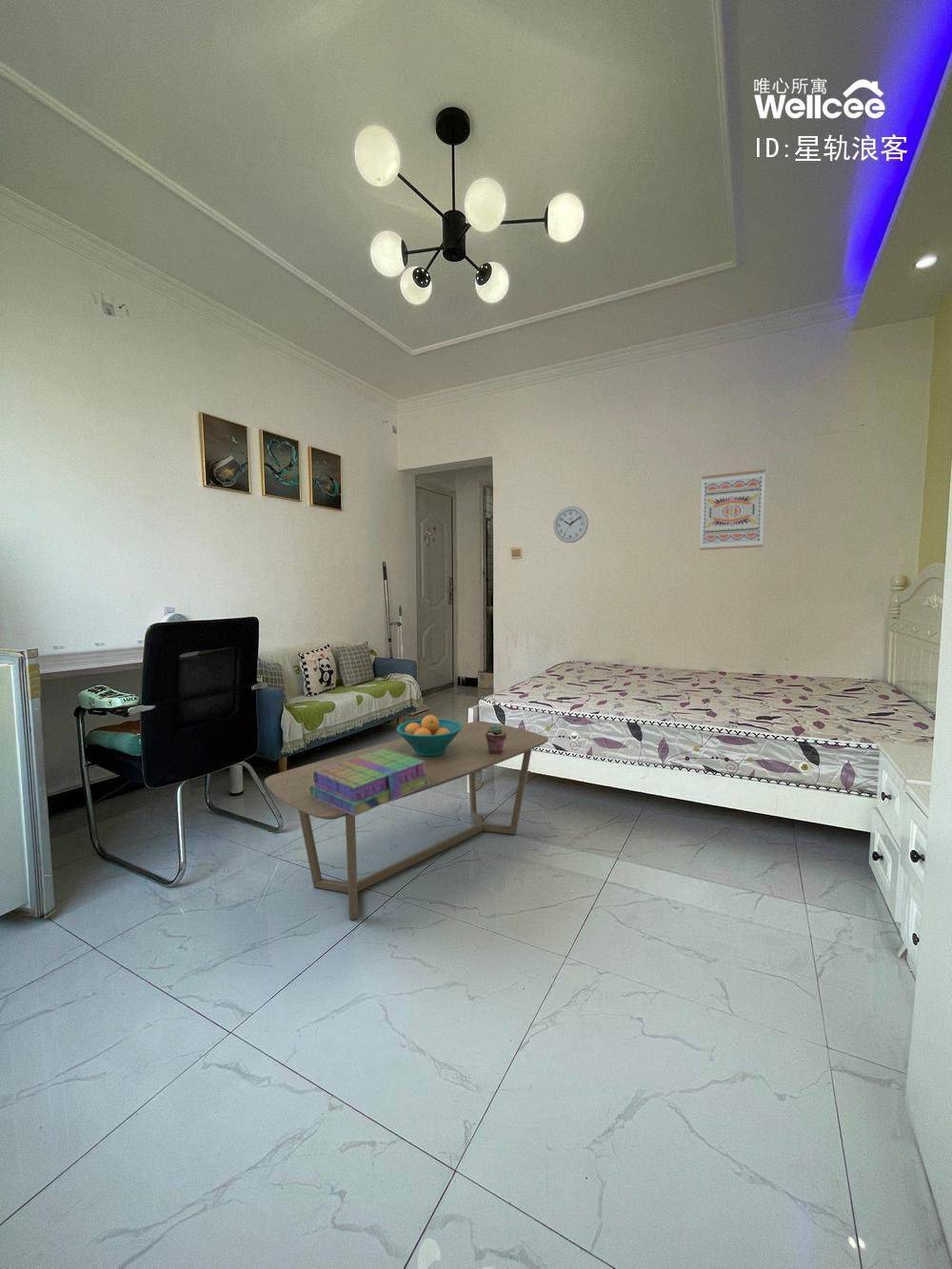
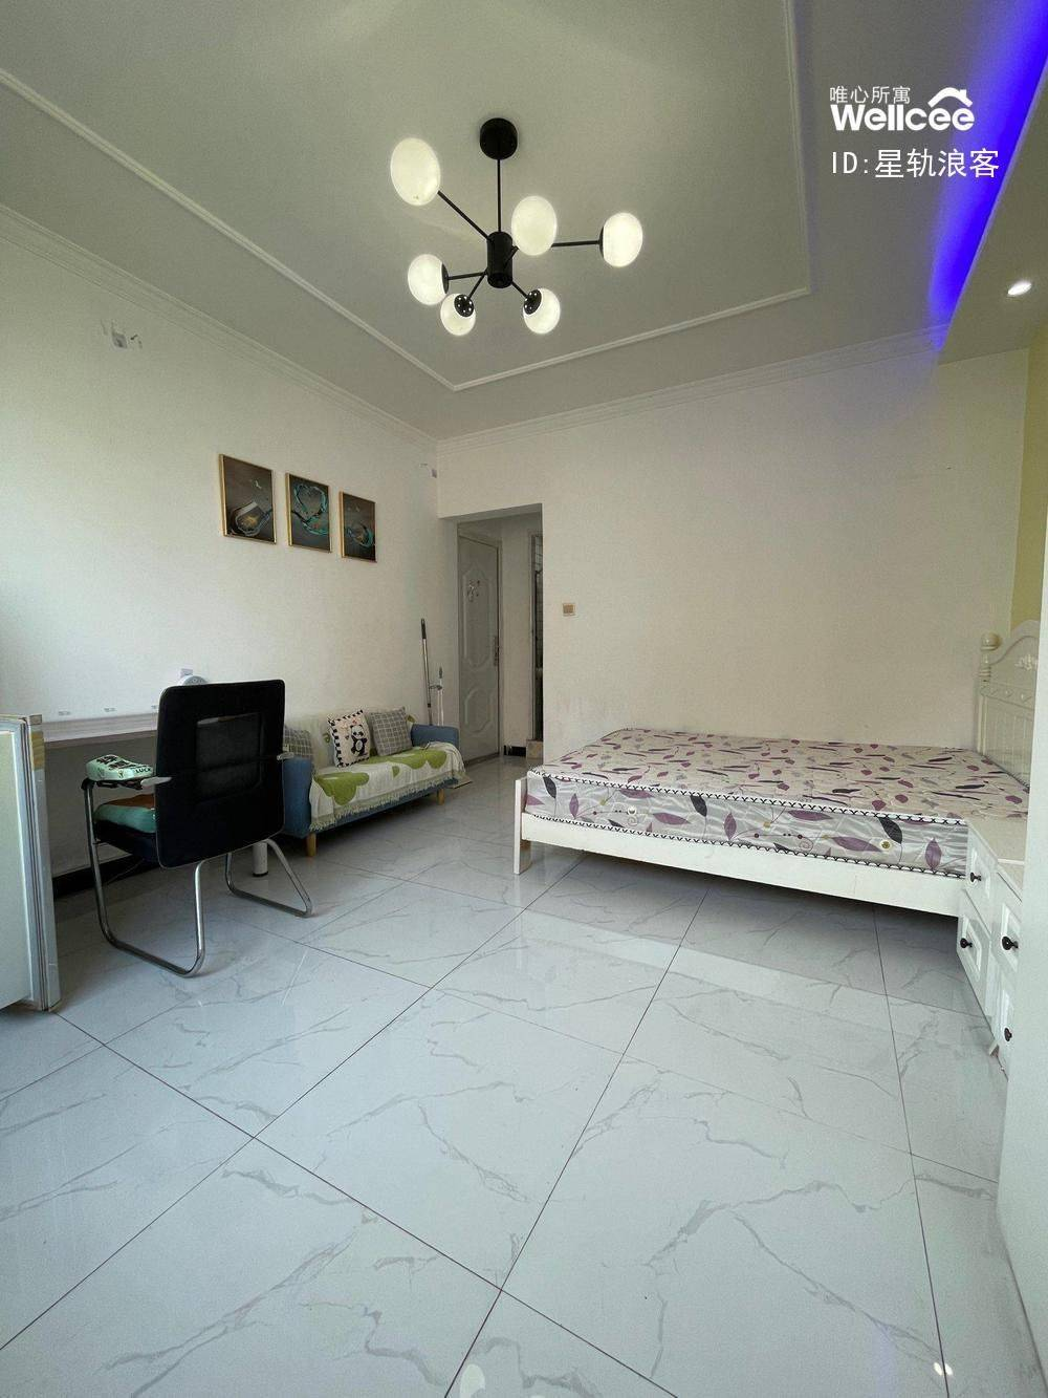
- stack of books [309,748,429,817]
- fruit bowl [396,714,462,757]
- wall art [699,468,766,551]
- coffee table [264,721,549,922]
- wall clock [553,506,589,544]
- potted succulent [486,724,506,754]
